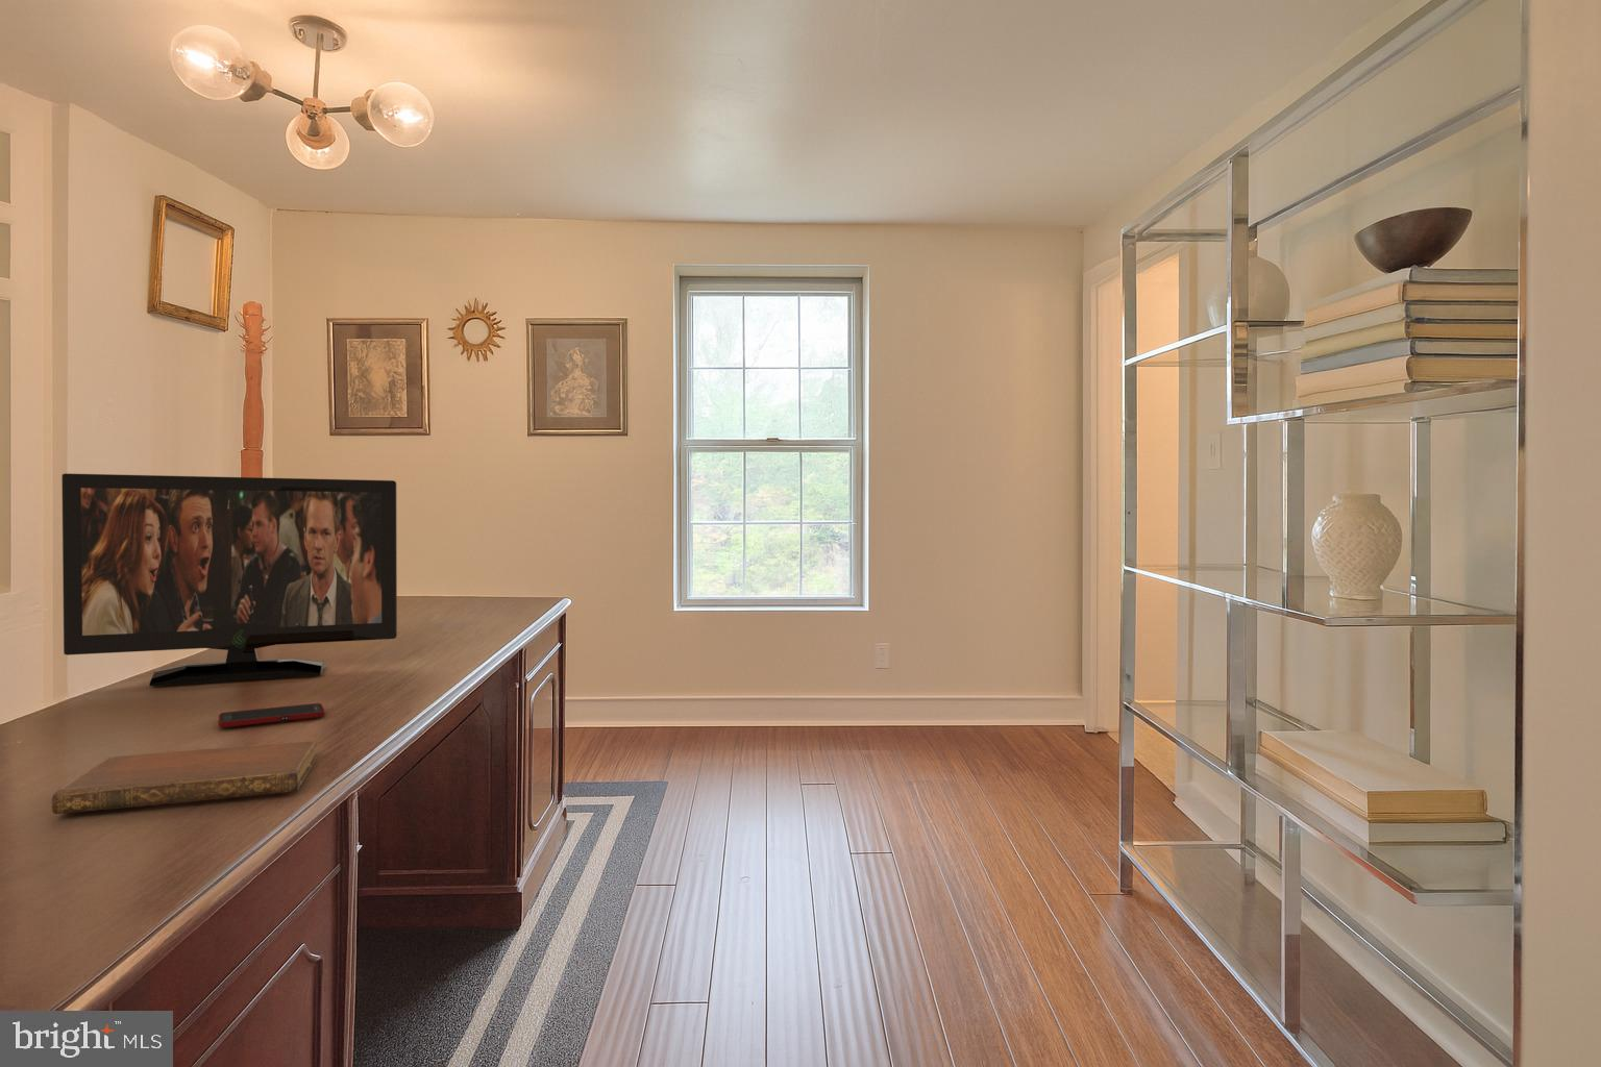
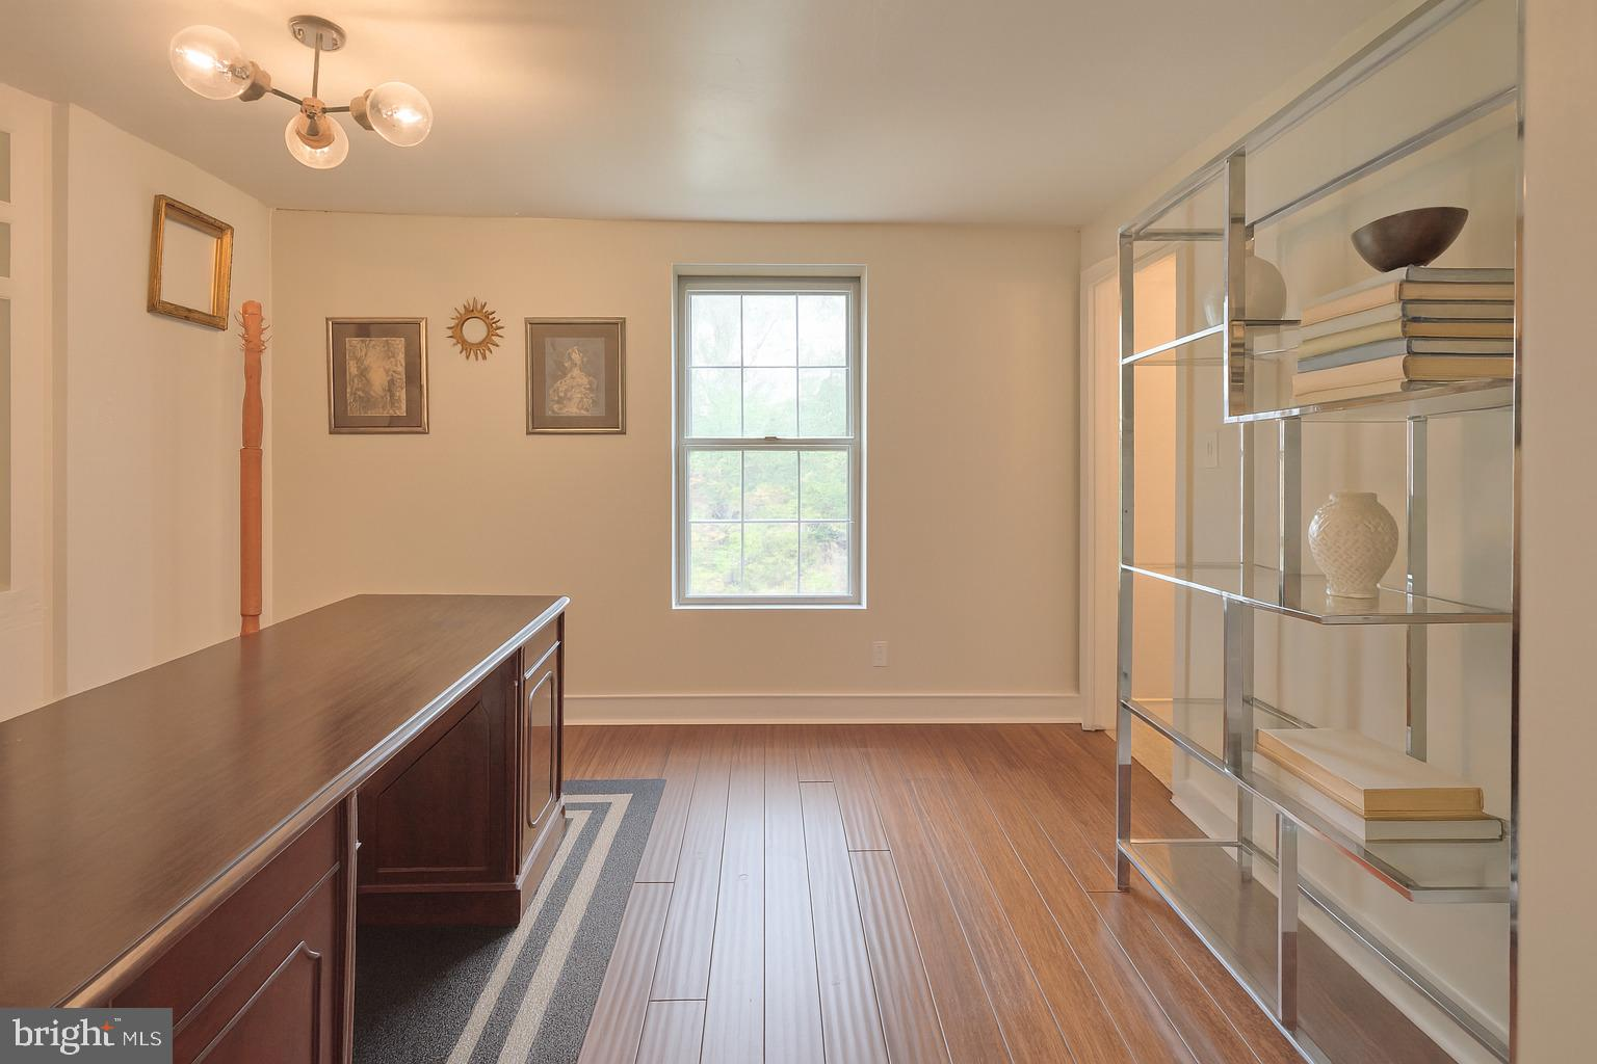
- cell phone [218,703,326,729]
- notebook [51,740,318,815]
- flat panel tv [61,472,398,687]
